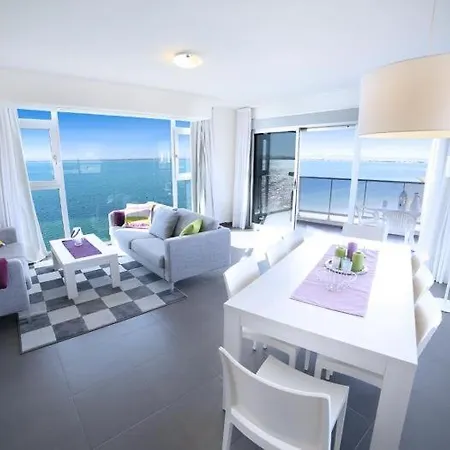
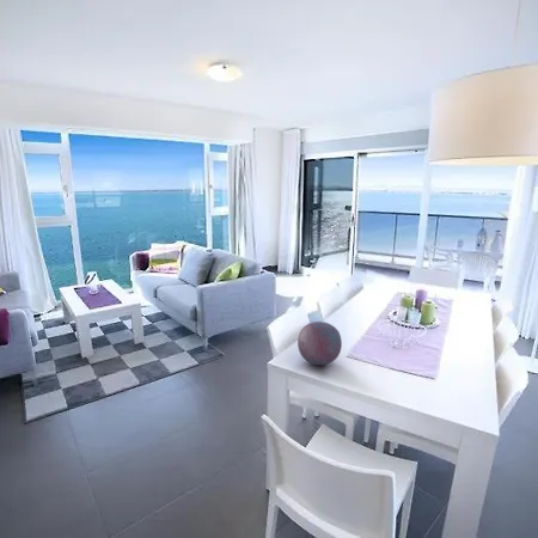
+ decorative ball [296,320,343,366]
